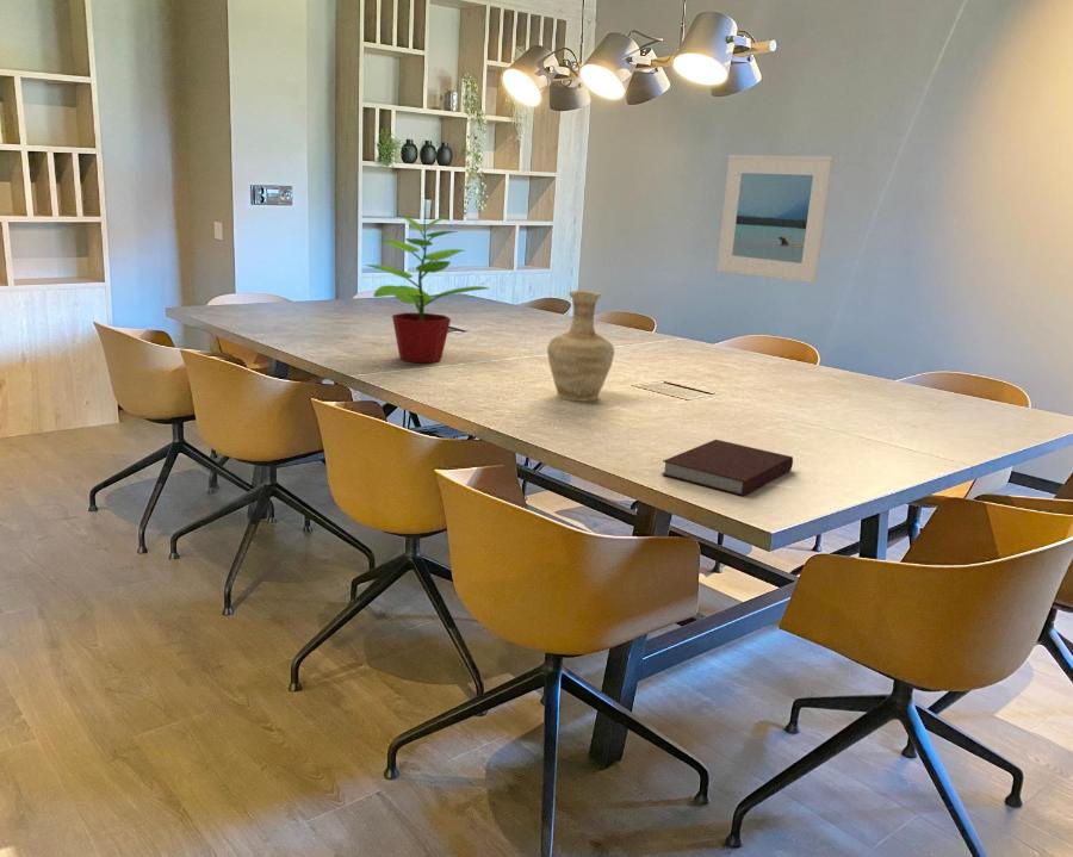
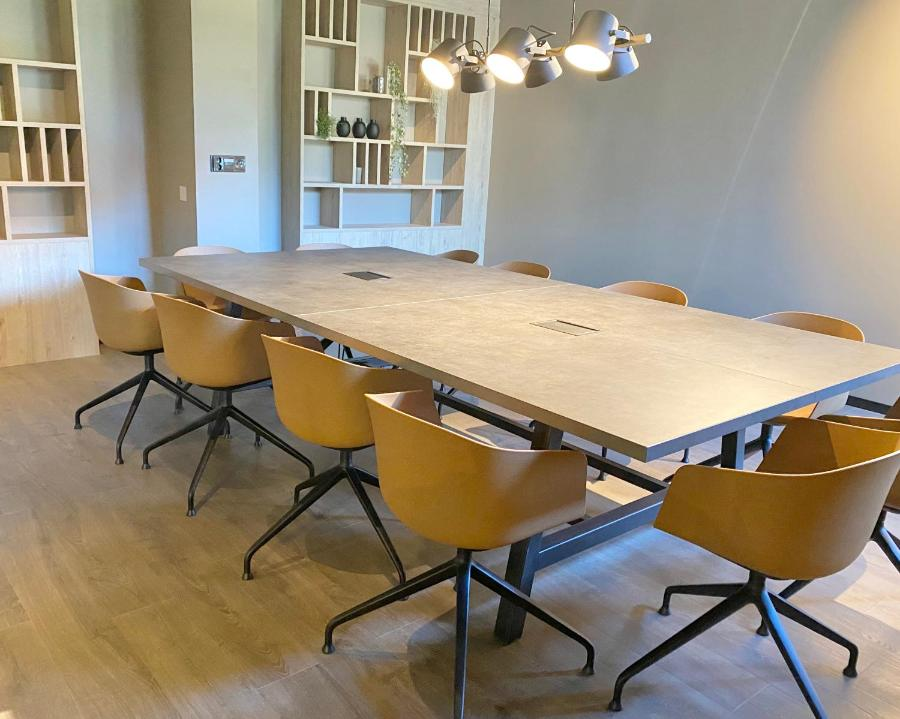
- potted plant [364,209,490,364]
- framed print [715,154,835,284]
- notebook [660,439,794,497]
- vase [546,290,615,403]
